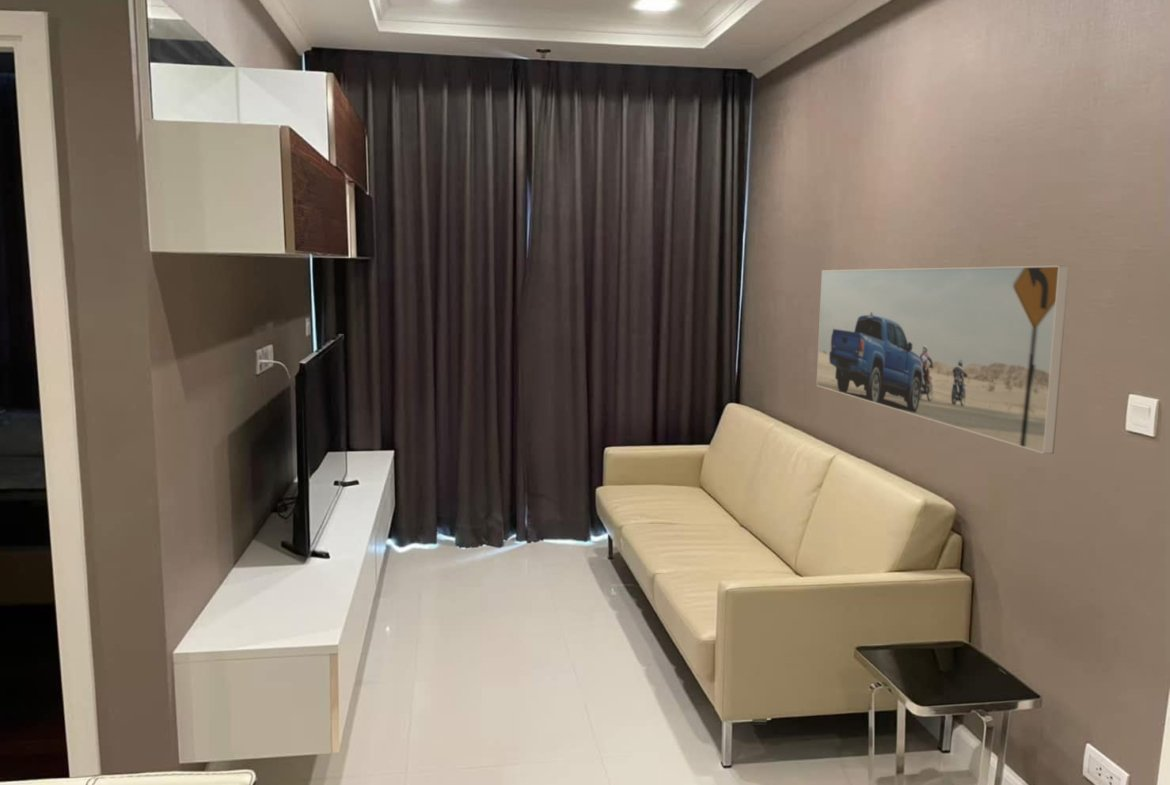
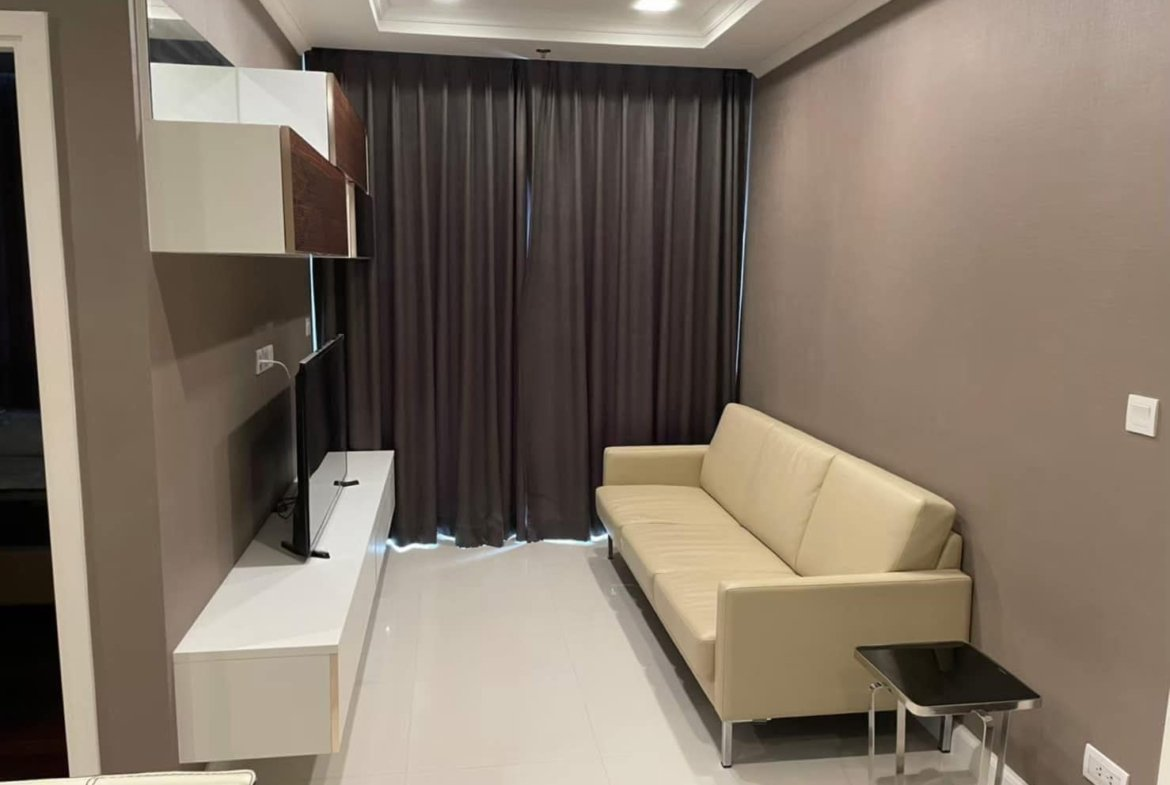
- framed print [815,265,1071,455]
